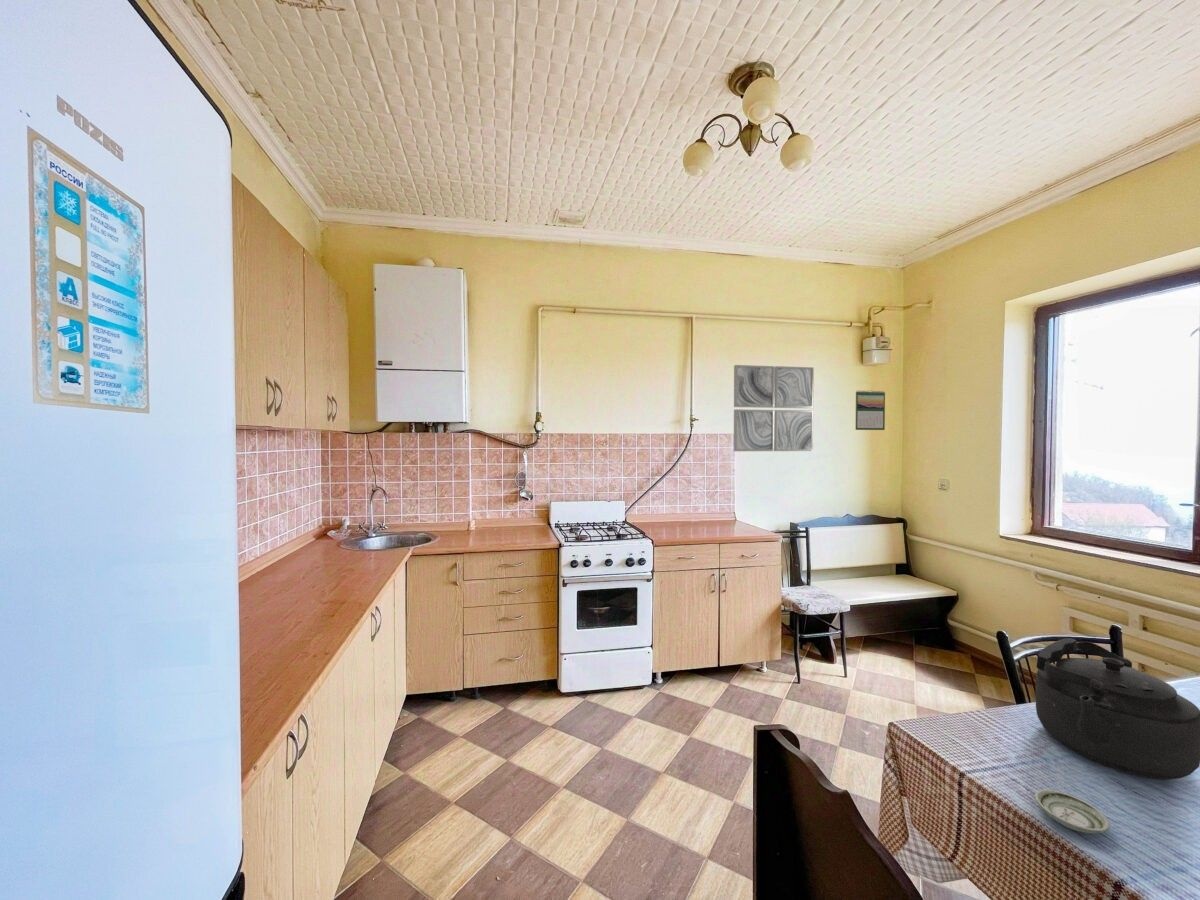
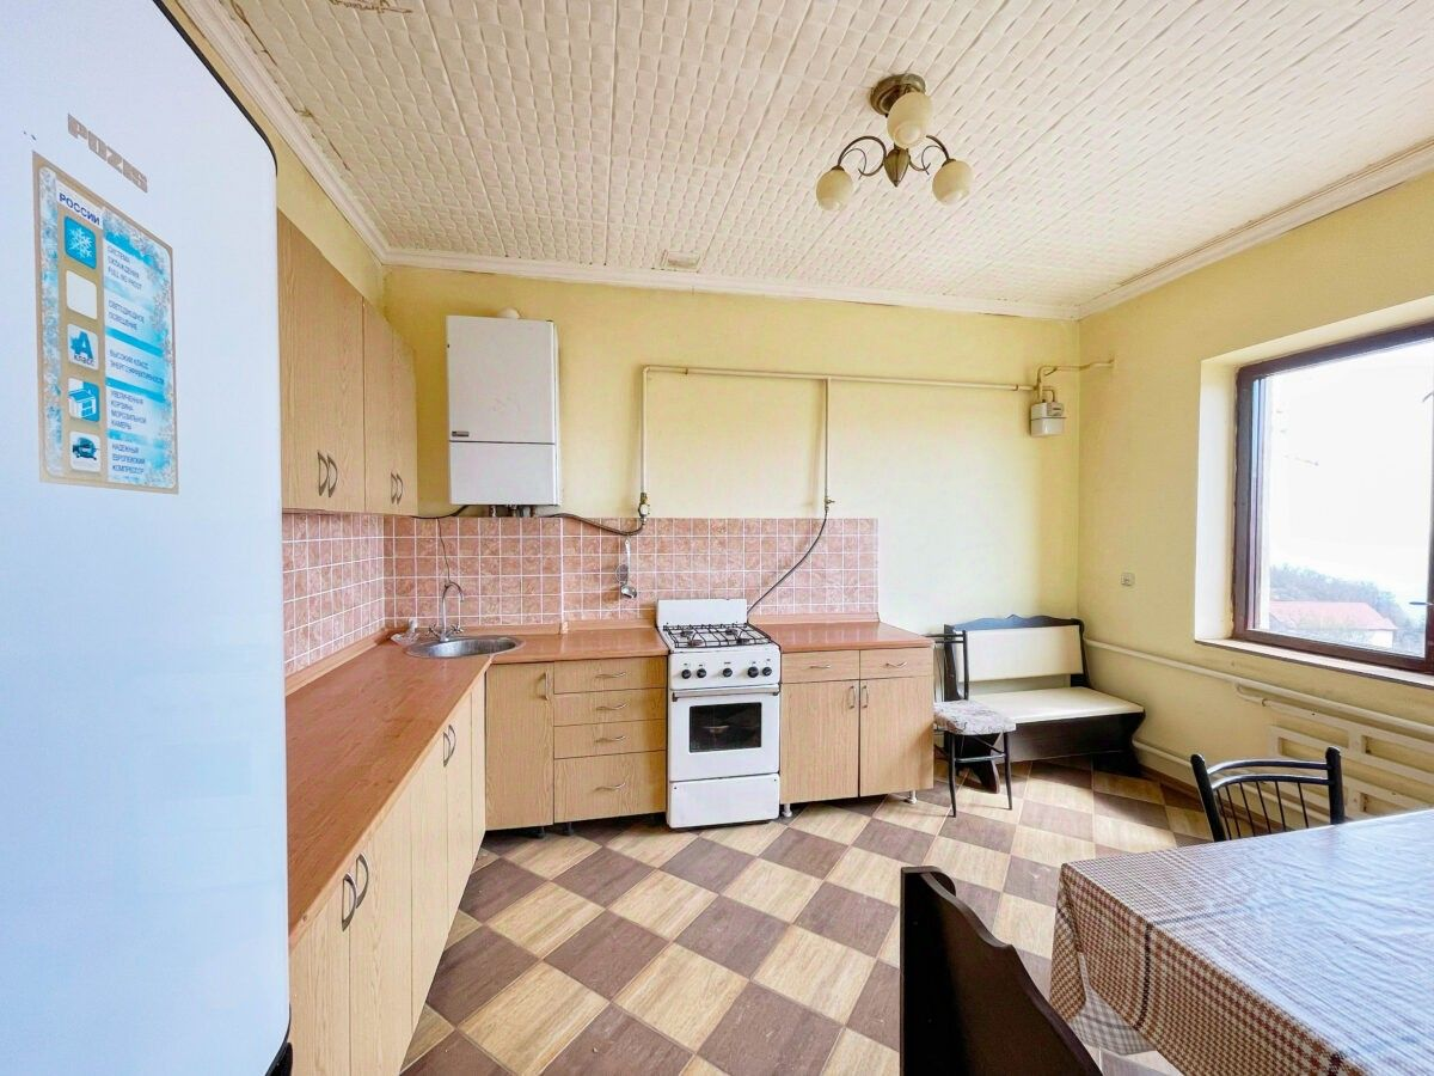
- wall art [733,364,815,452]
- saucer [1034,789,1111,834]
- calendar [854,389,886,431]
- kettle [1034,637,1200,780]
